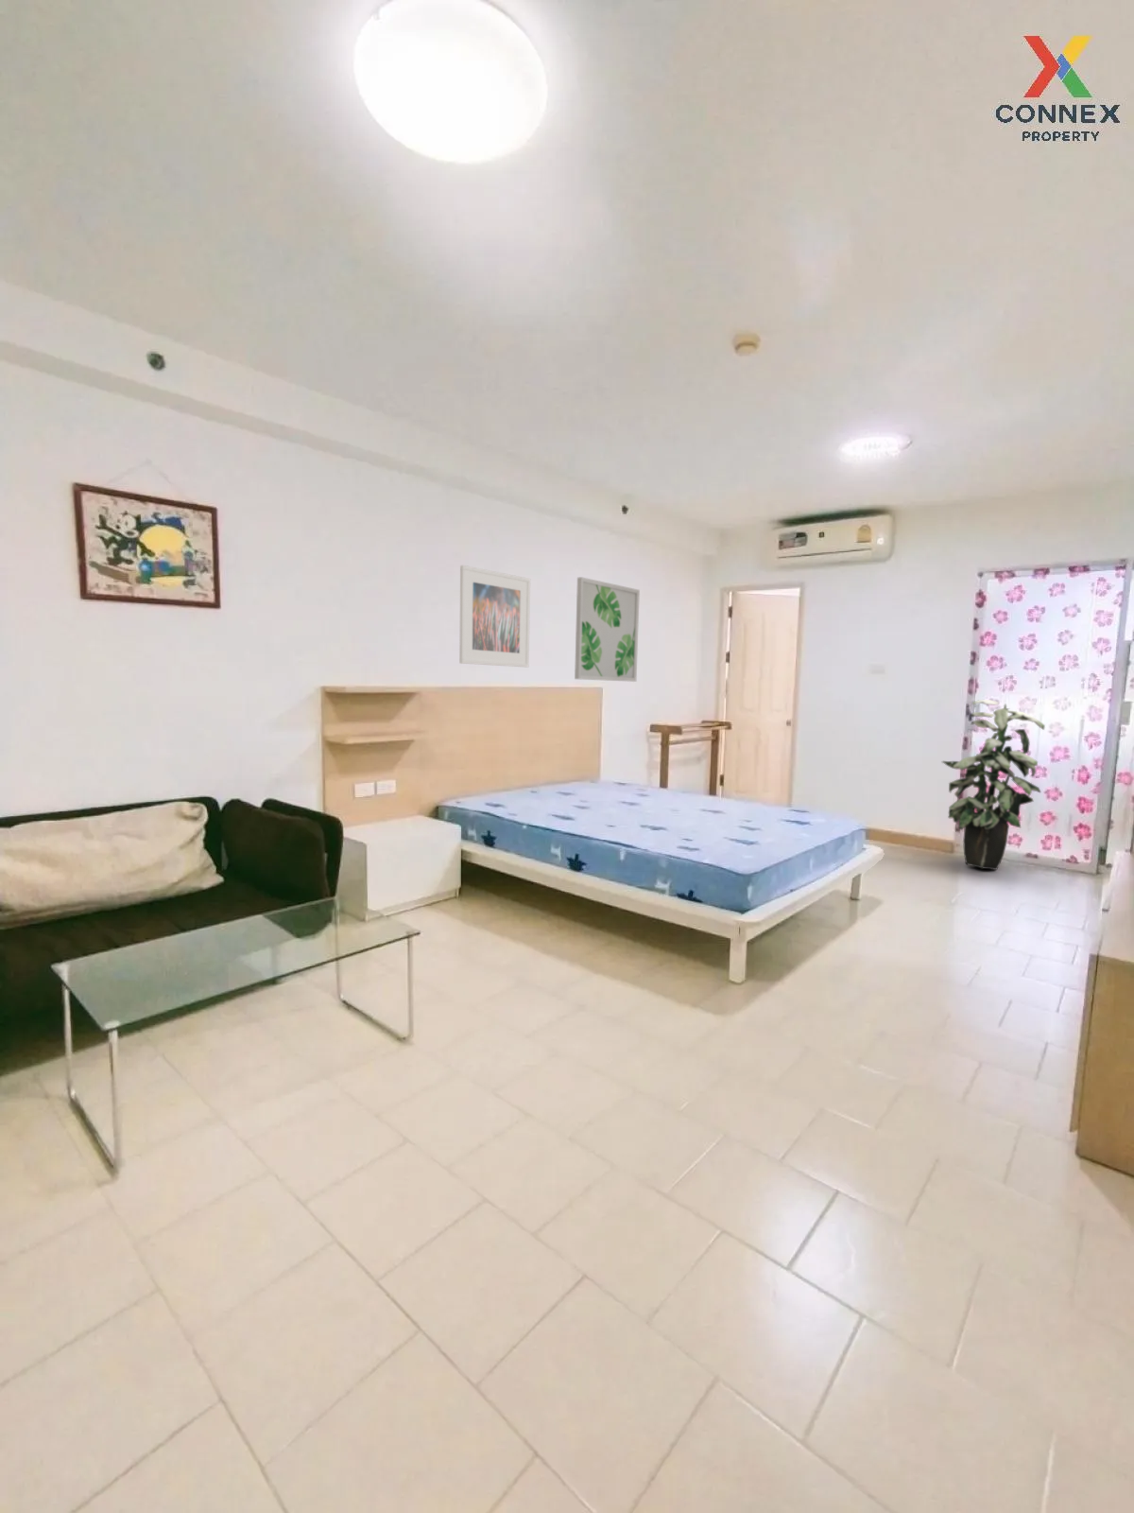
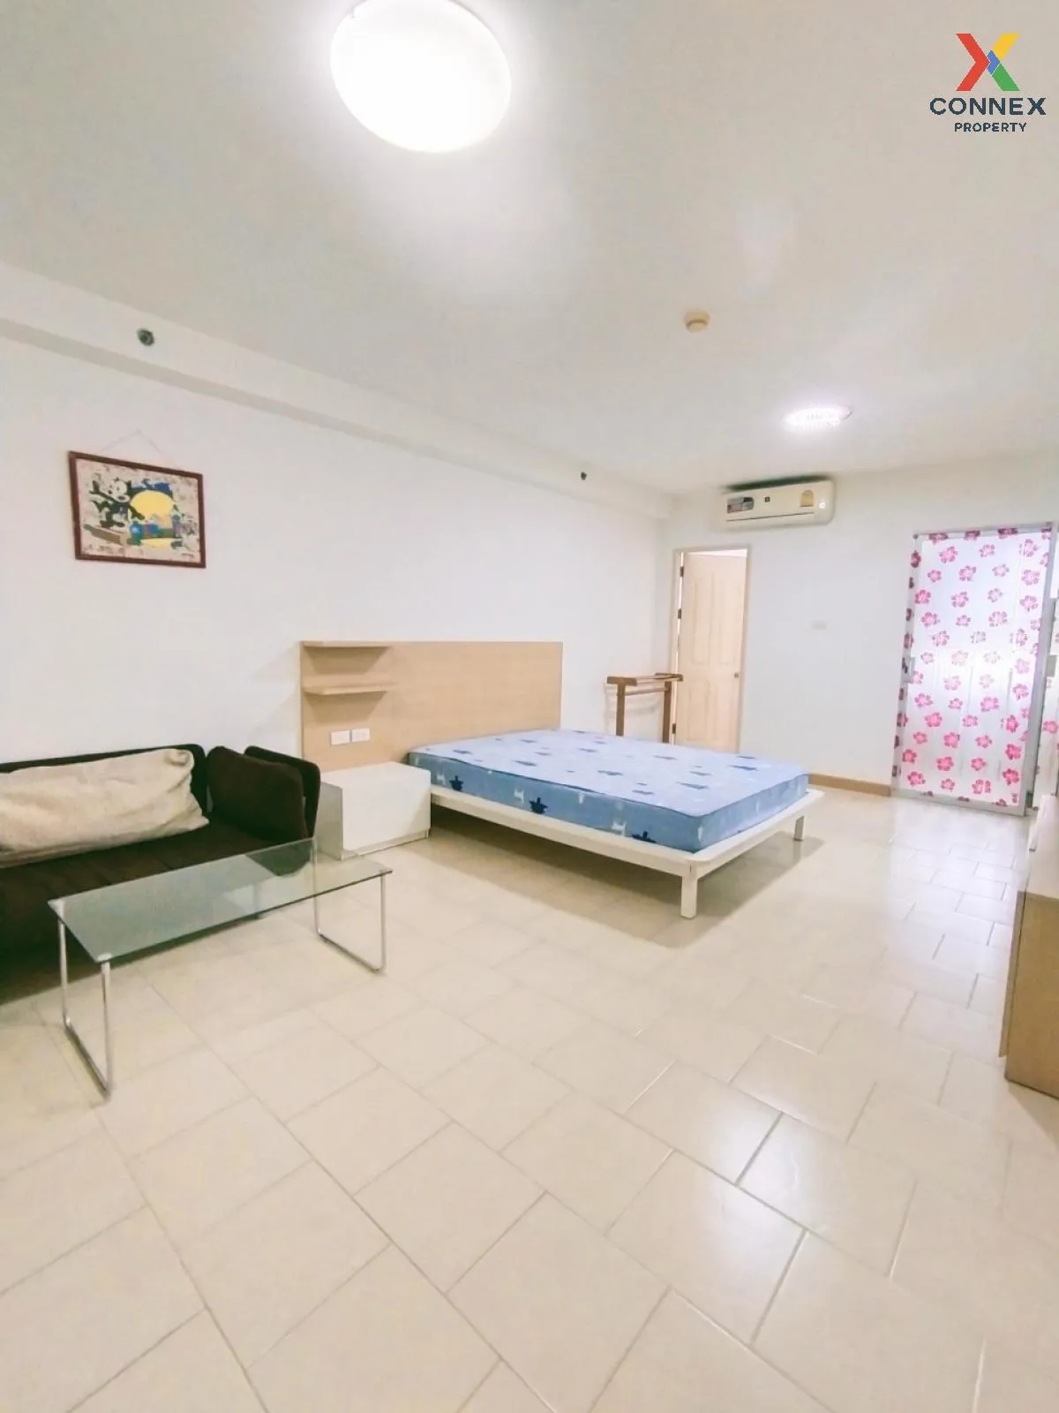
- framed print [459,565,531,667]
- wall art [574,575,641,683]
- indoor plant [941,699,1046,871]
